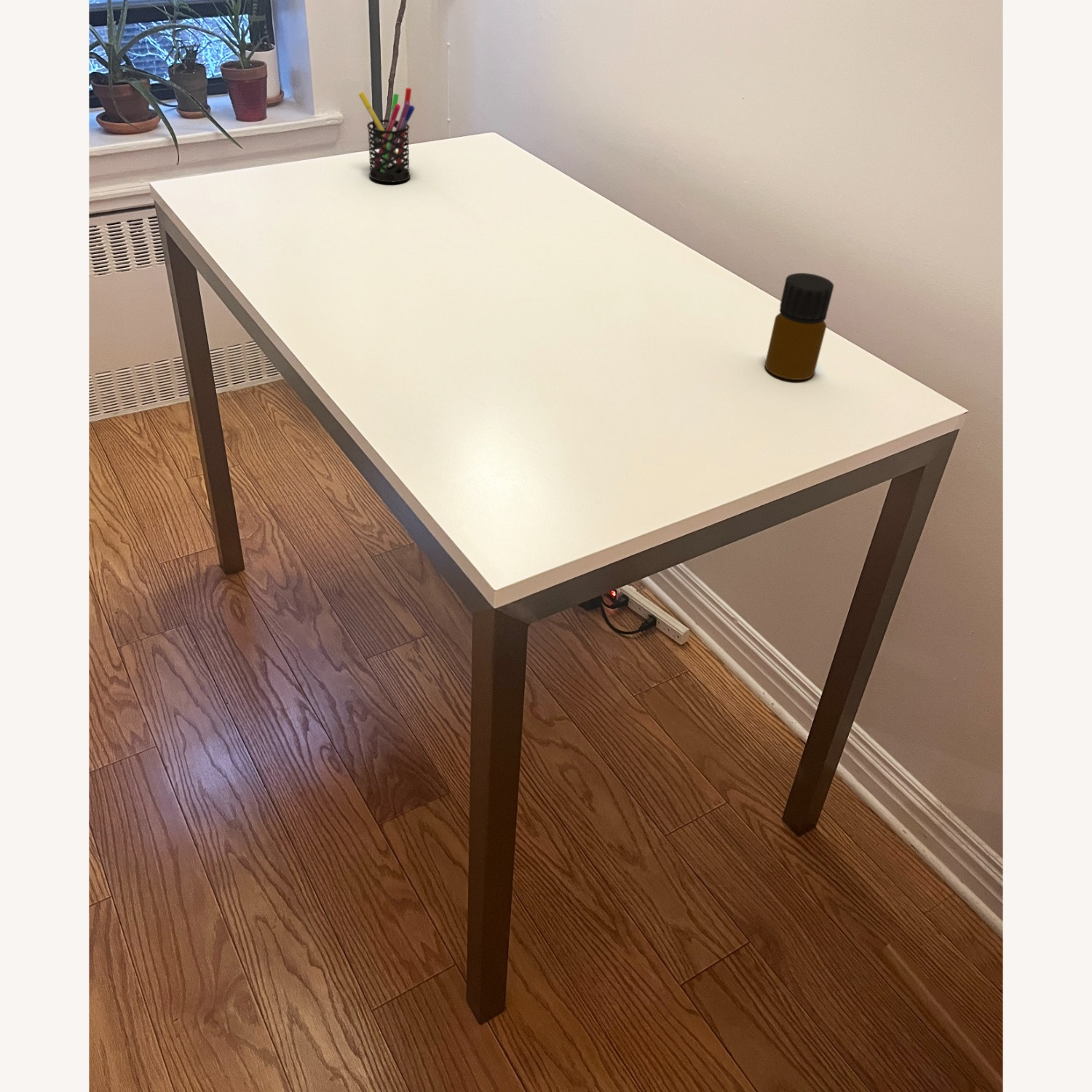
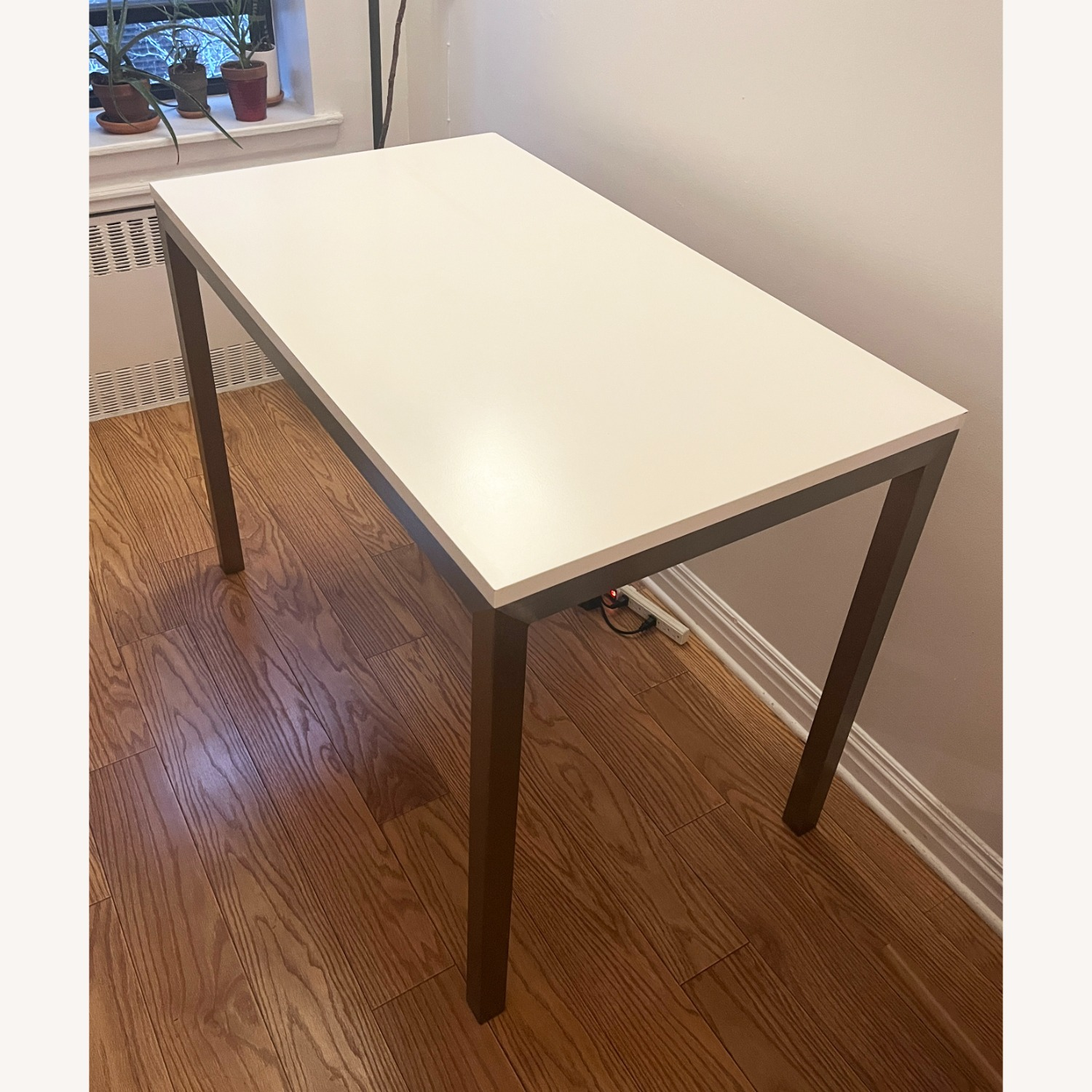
- pen holder [358,87,416,183]
- bottle [764,272,834,381]
